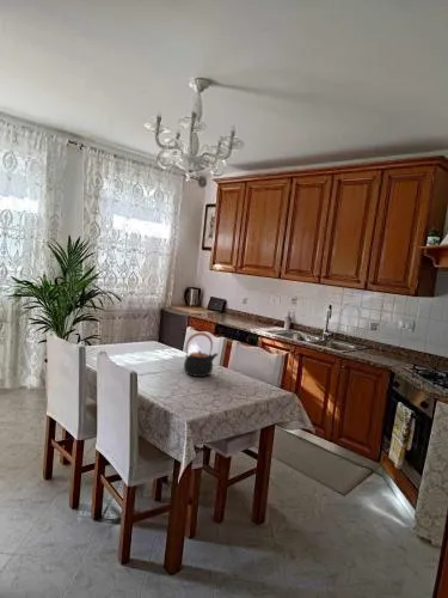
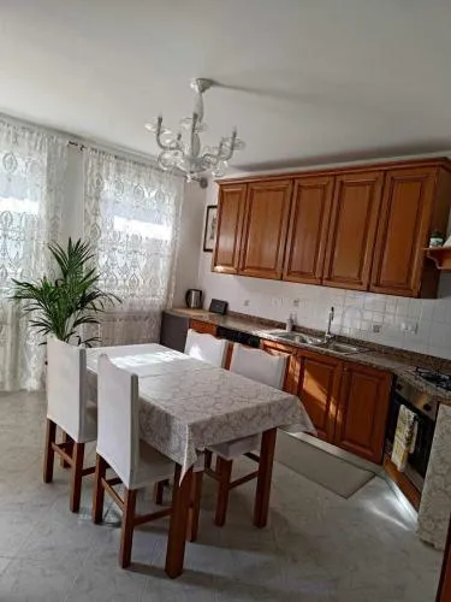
- teapot [183,331,220,378]
